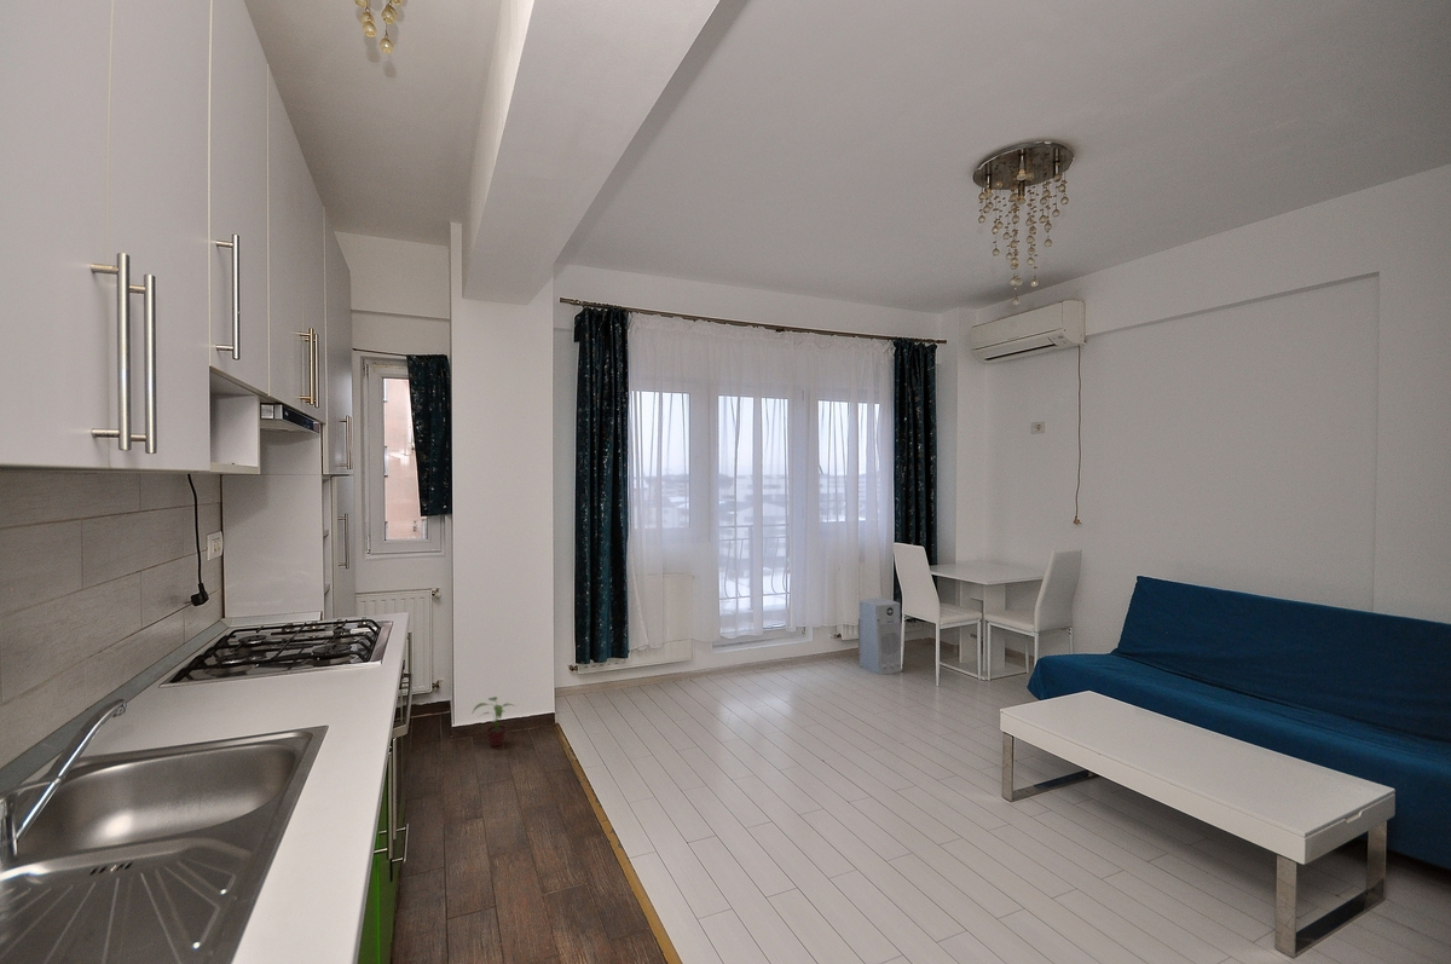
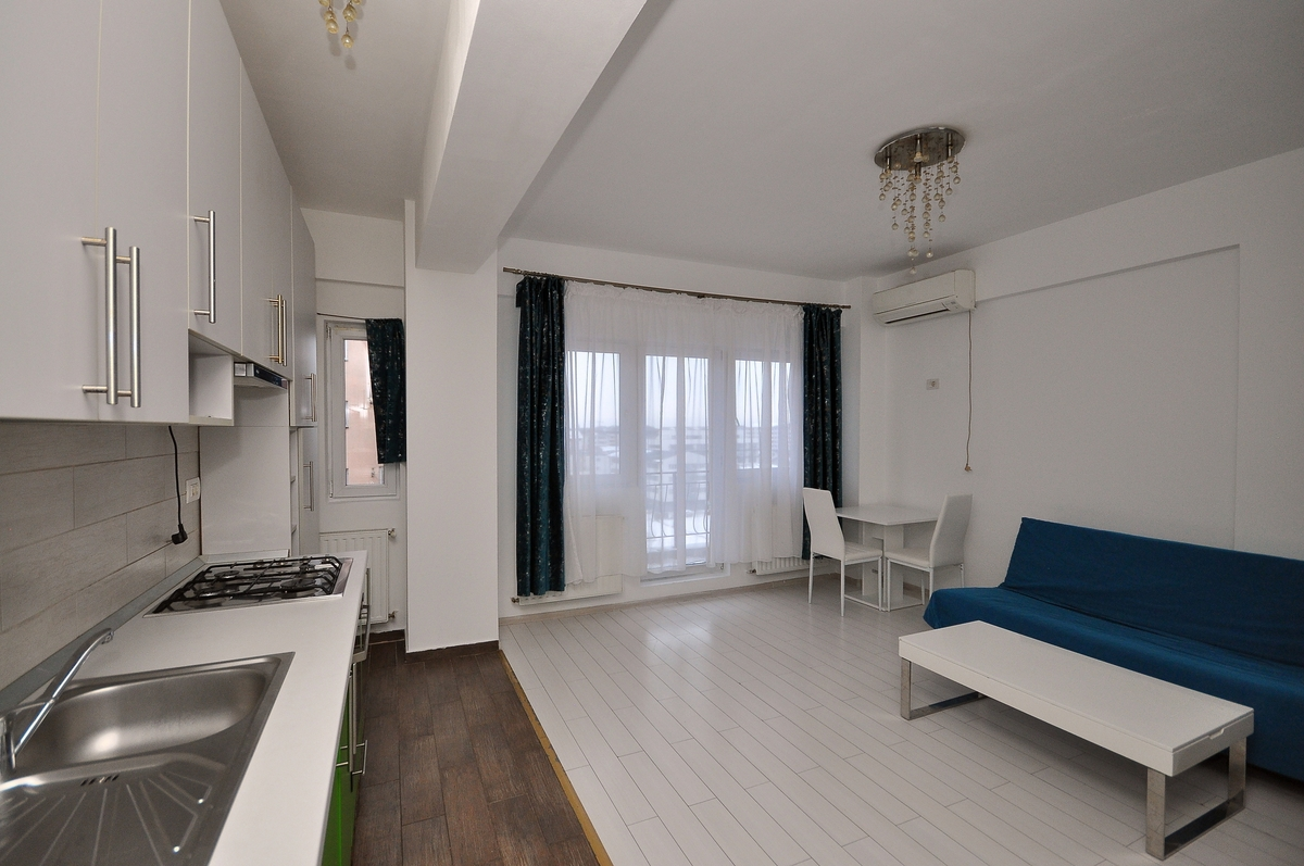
- potted plant [472,695,516,747]
- air purifier [857,596,903,676]
